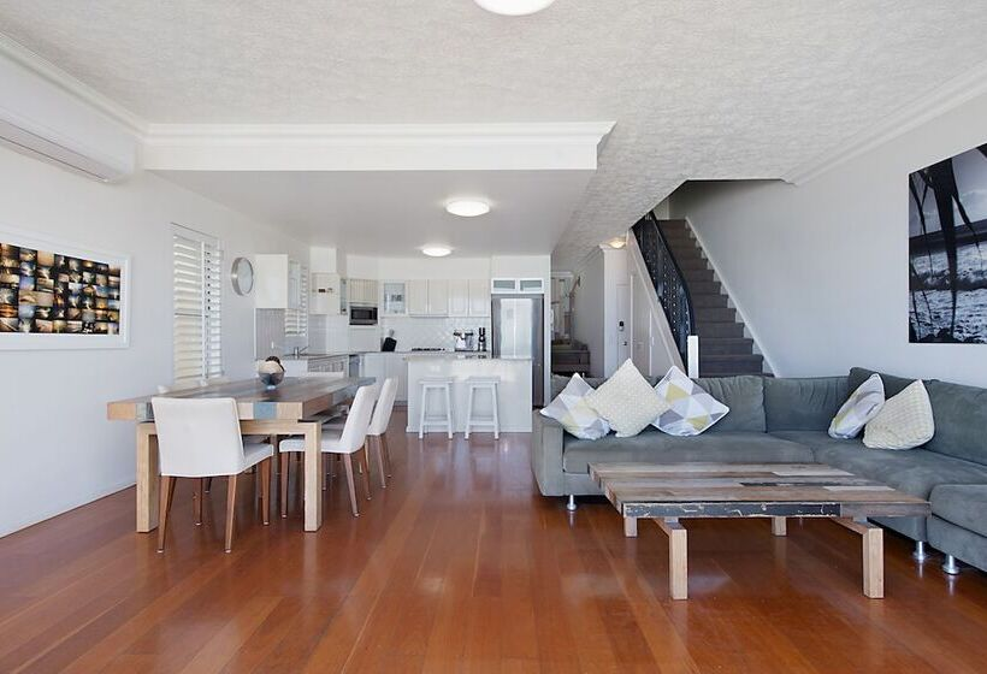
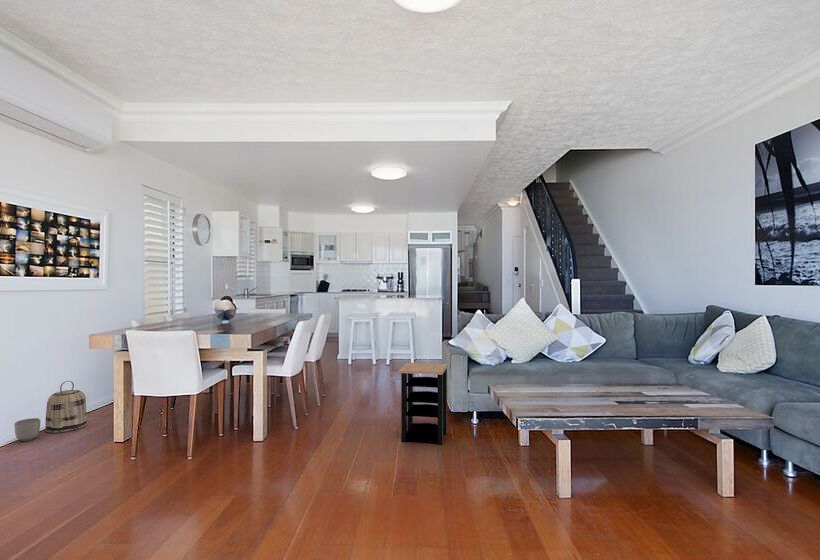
+ side table [398,362,449,446]
+ basket [44,380,89,434]
+ planter [13,417,41,442]
